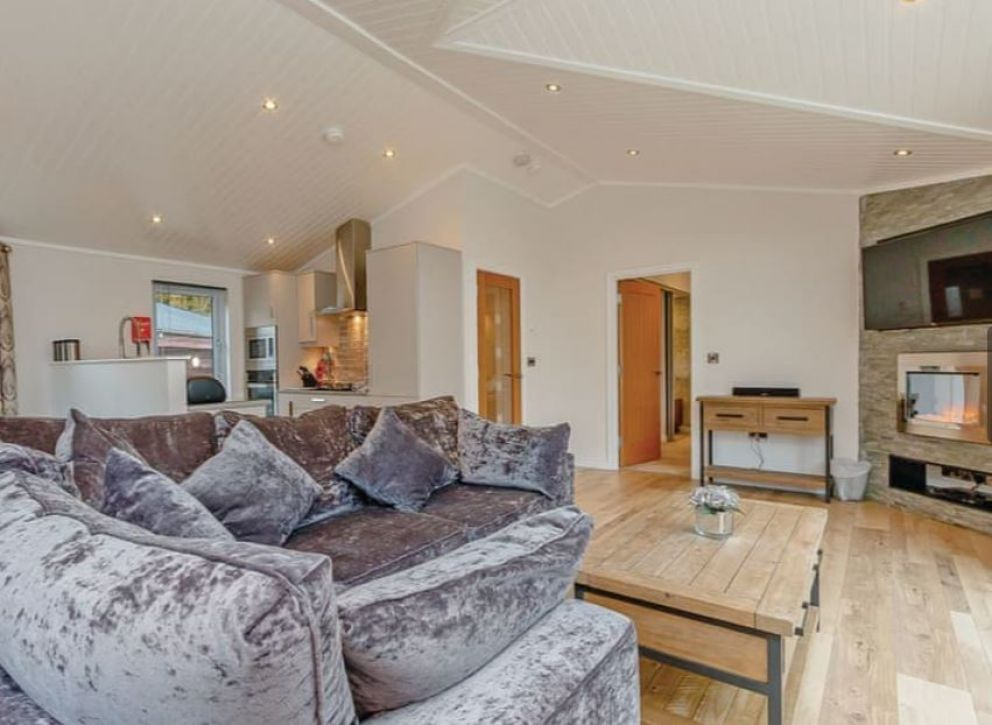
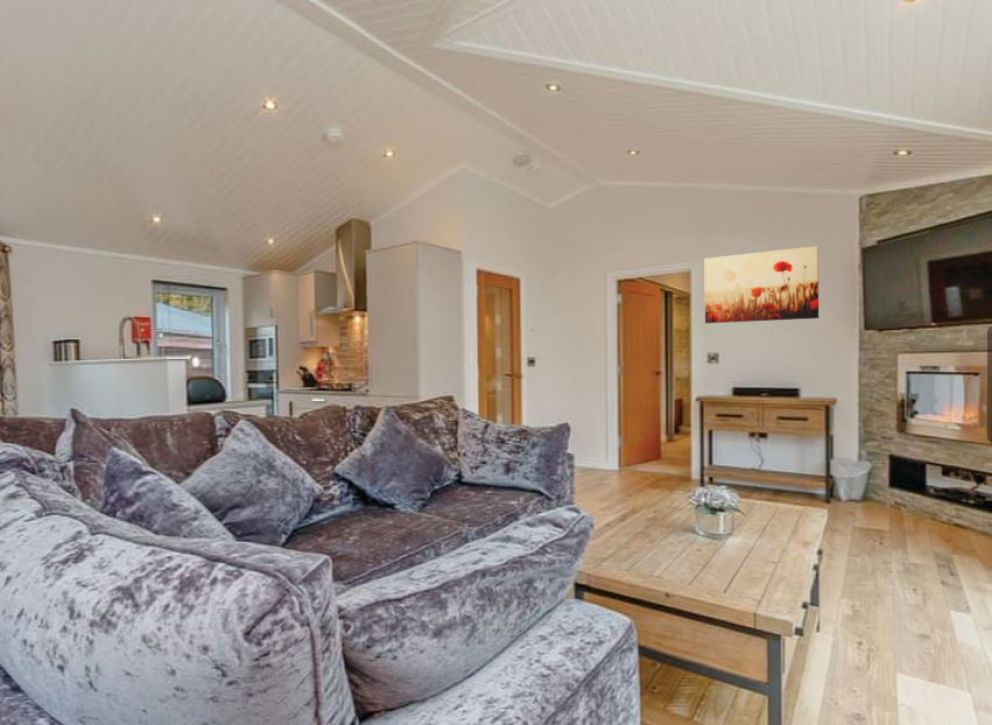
+ wall art [703,245,820,324]
